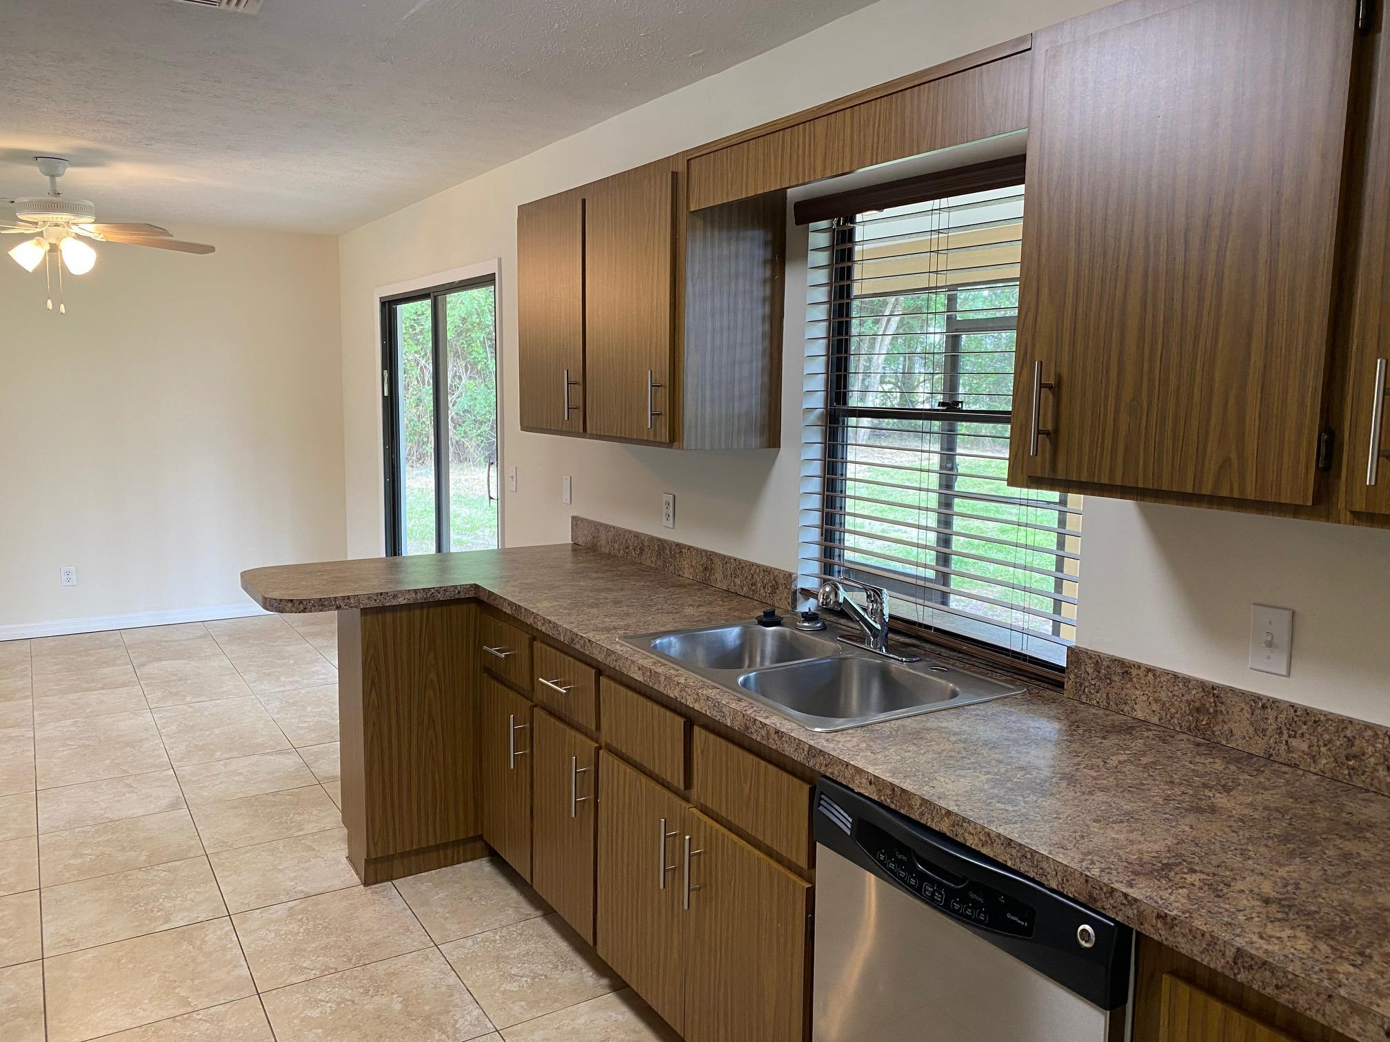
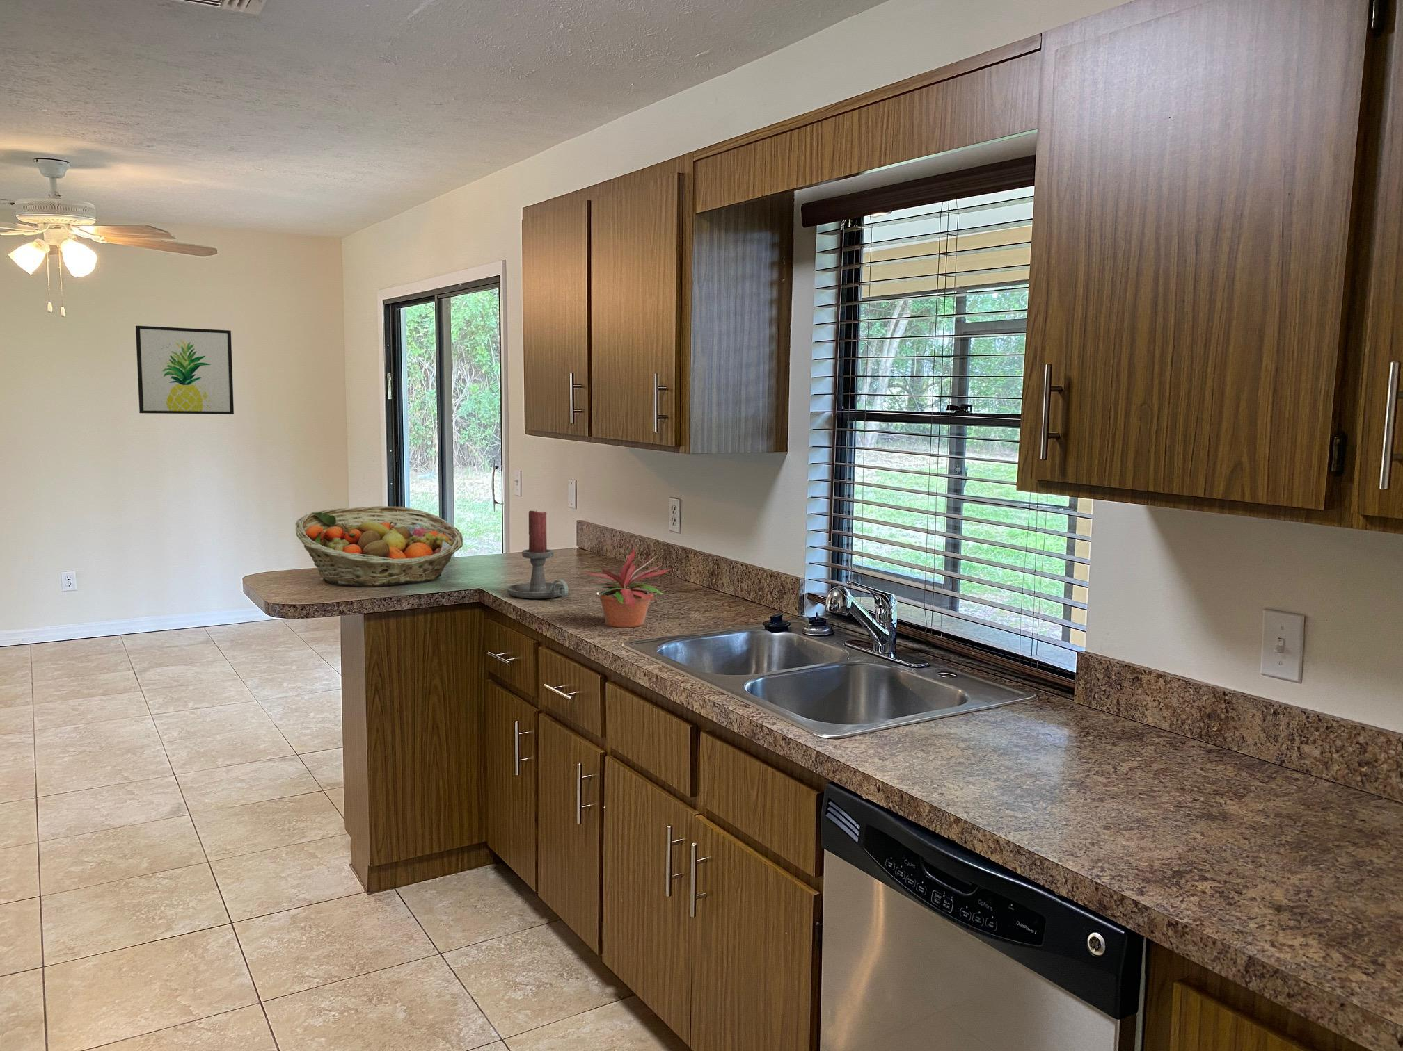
+ potted plant [577,545,674,628]
+ wall art [135,326,234,415]
+ candle holder [507,510,569,599]
+ fruit basket [295,506,464,587]
